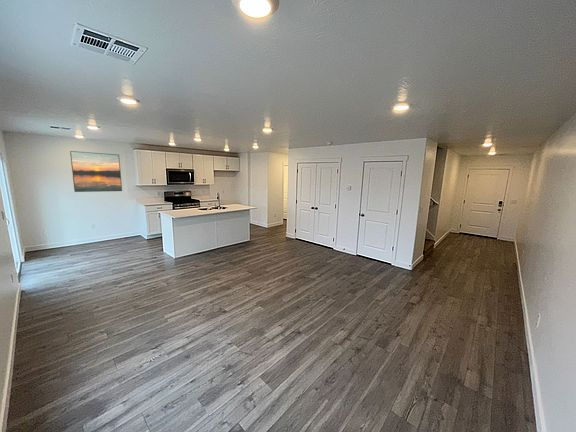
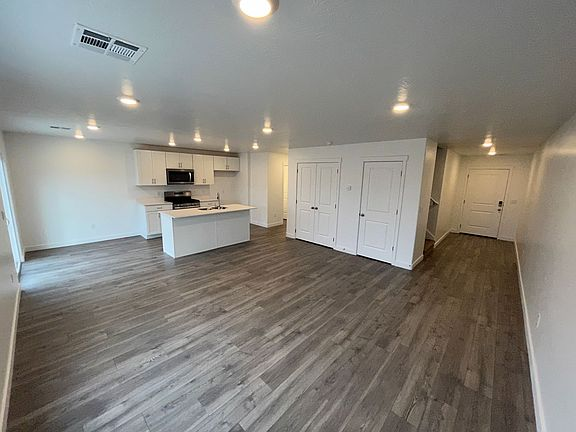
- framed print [69,150,123,193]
